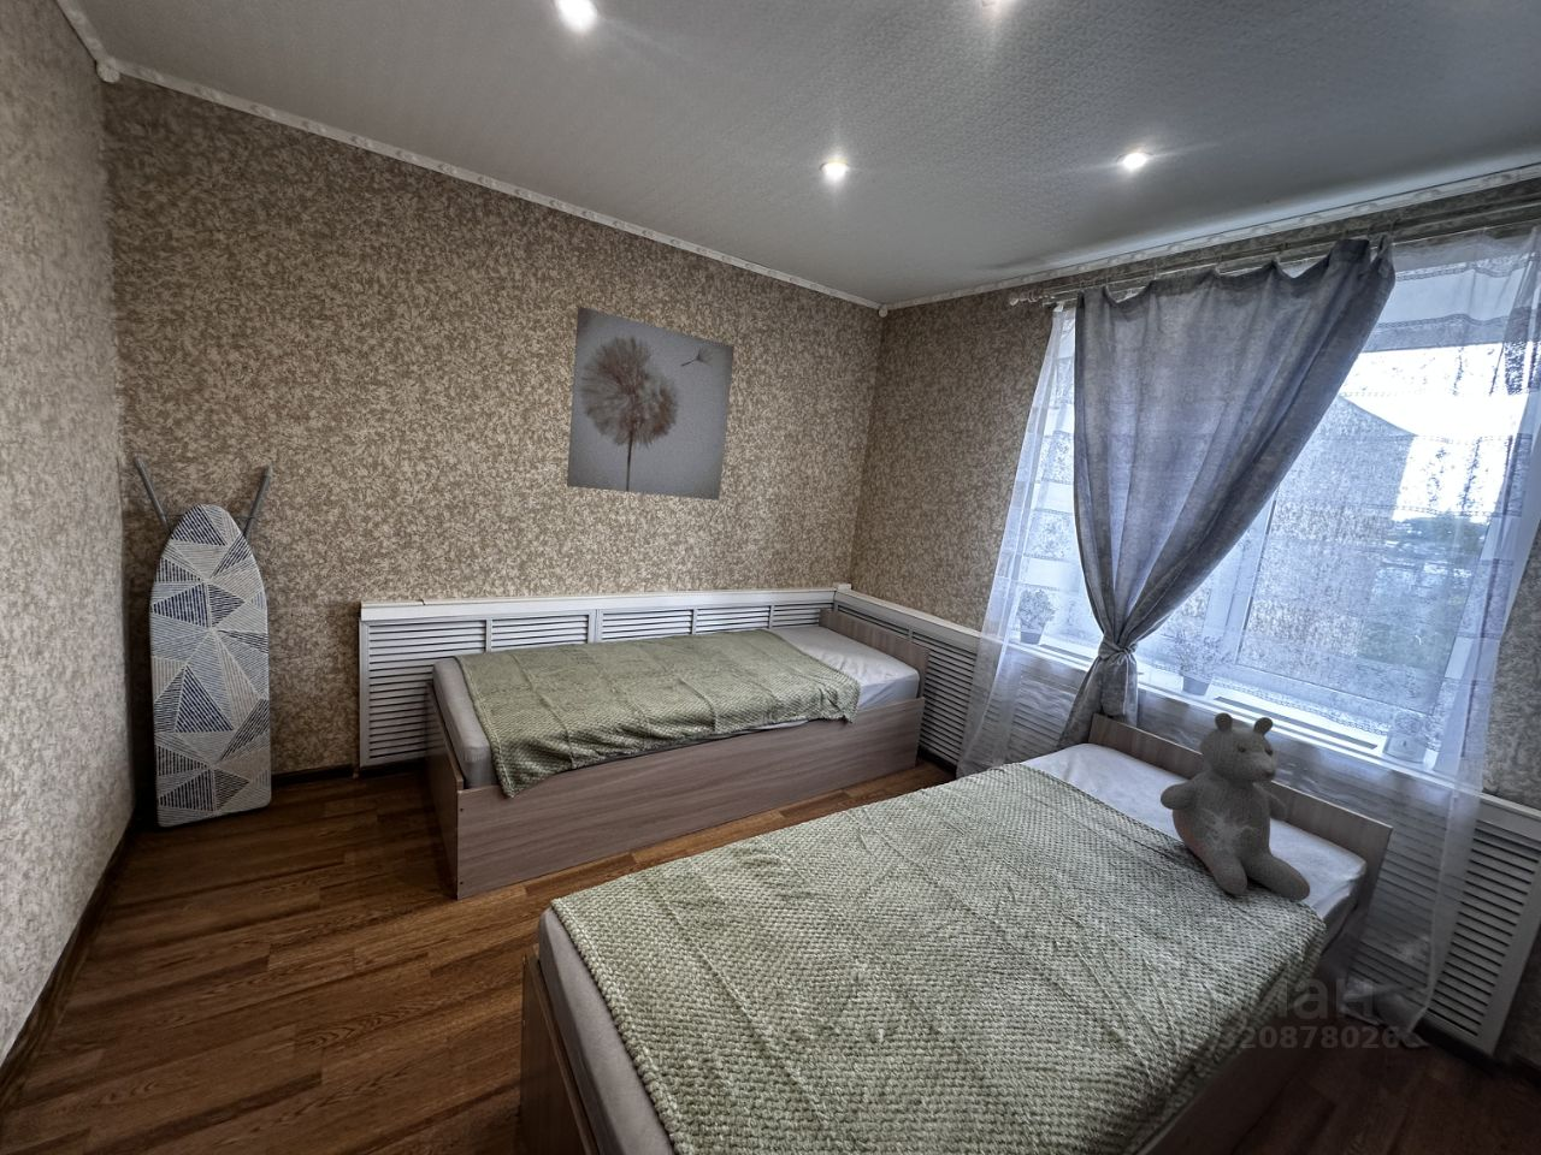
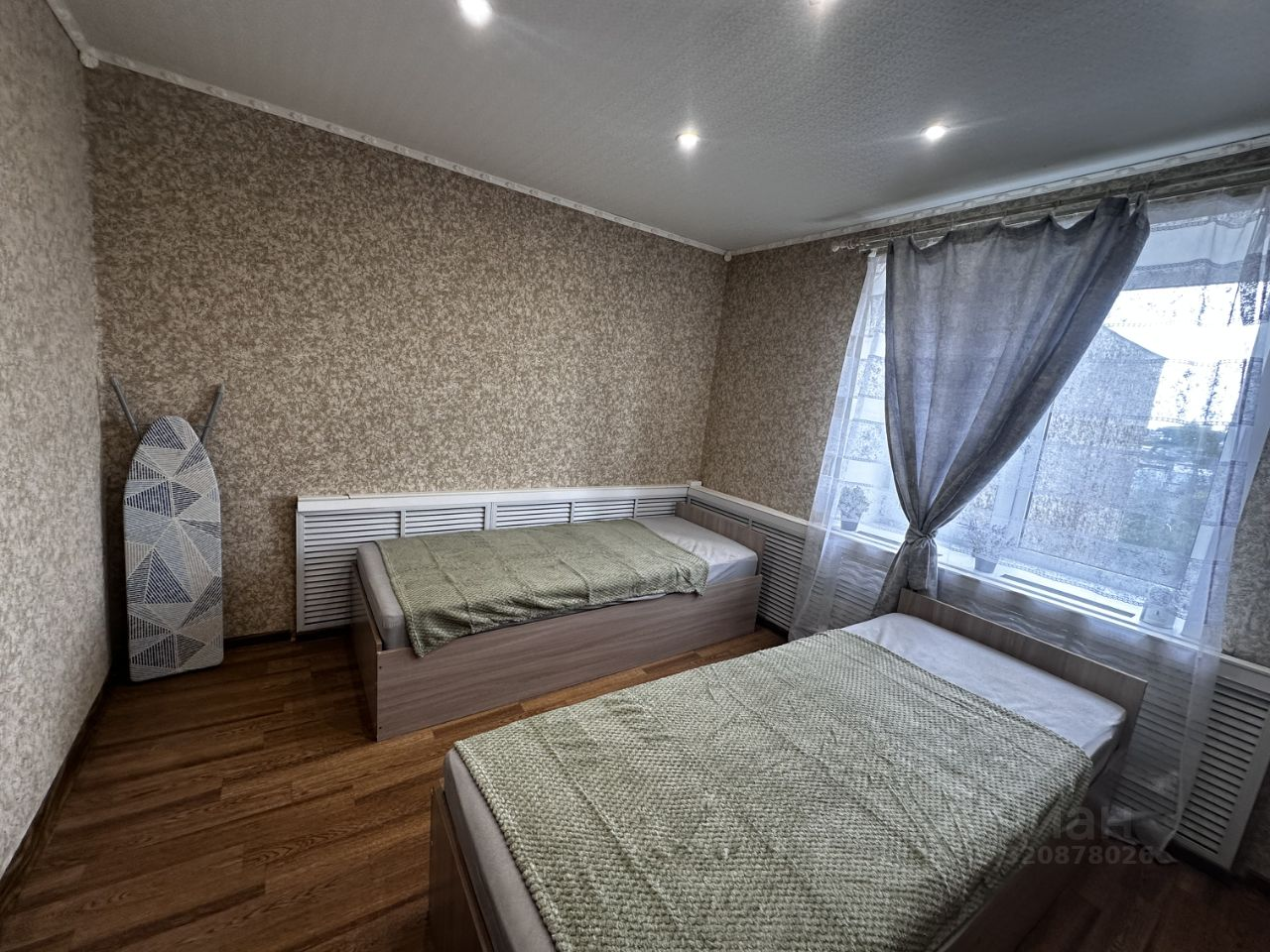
- teddy bear [1159,711,1310,903]
- wall art [565,306,735,502]
